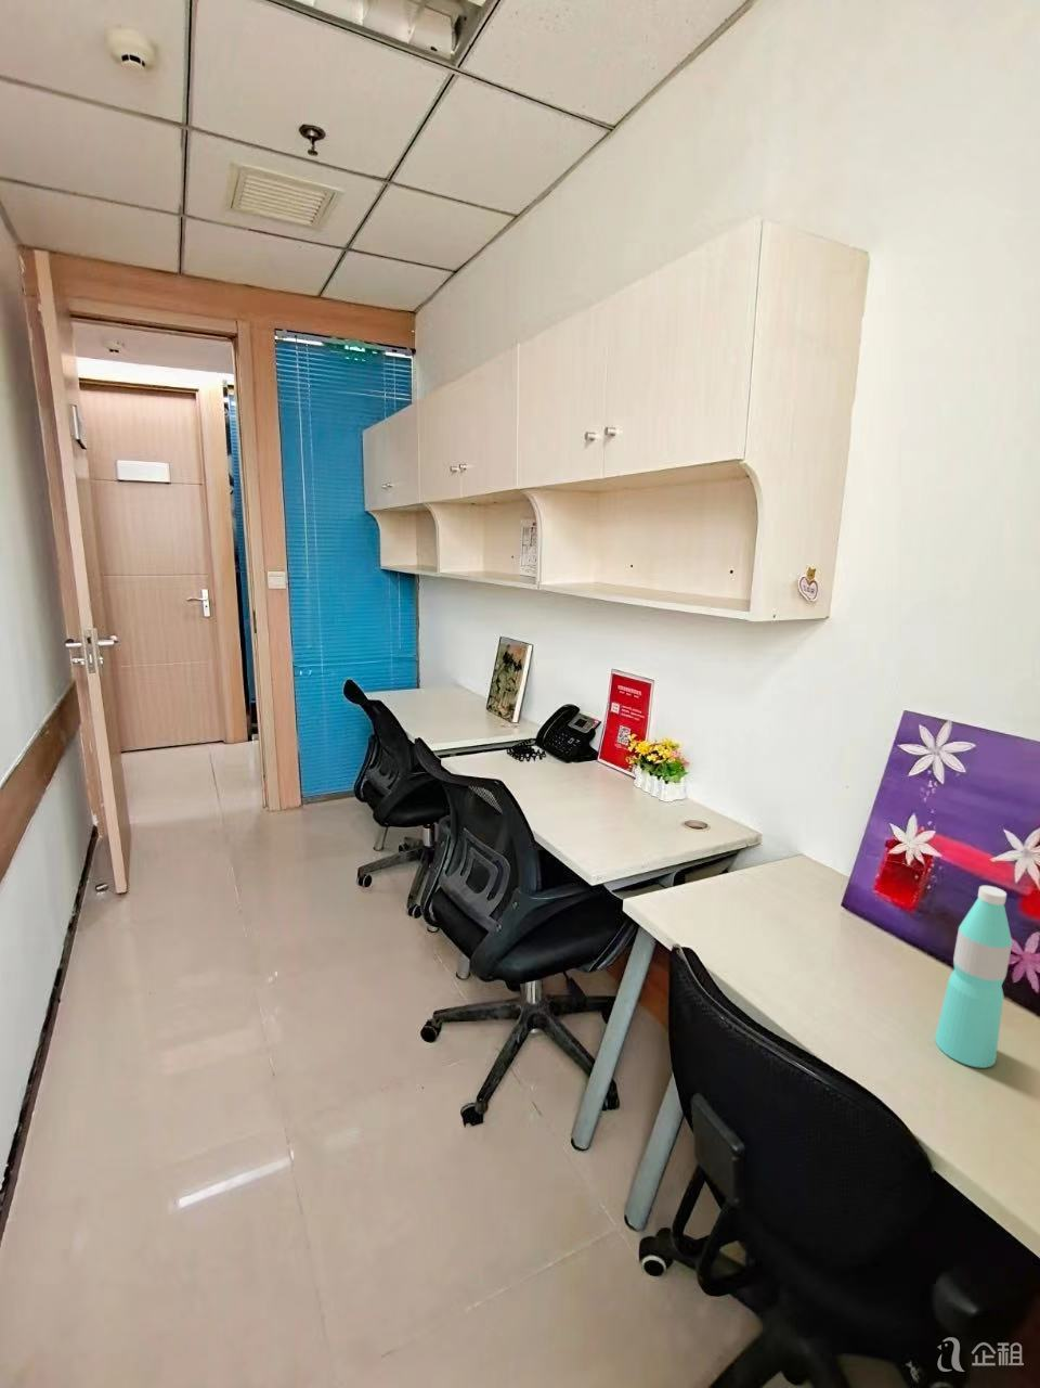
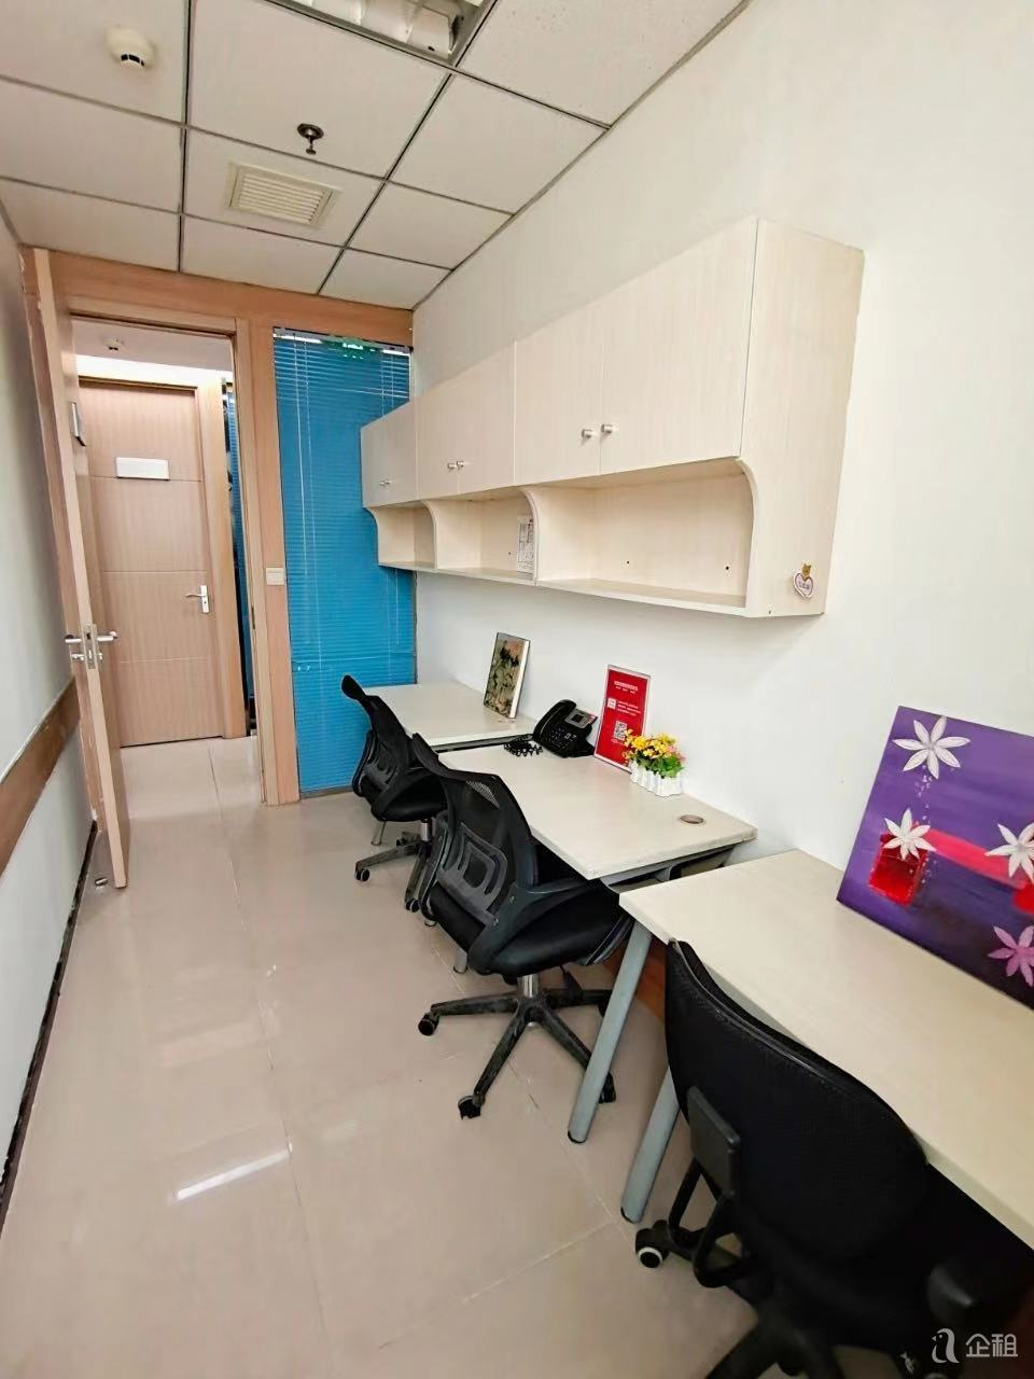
- water bottle [934,885,1013,1069]
